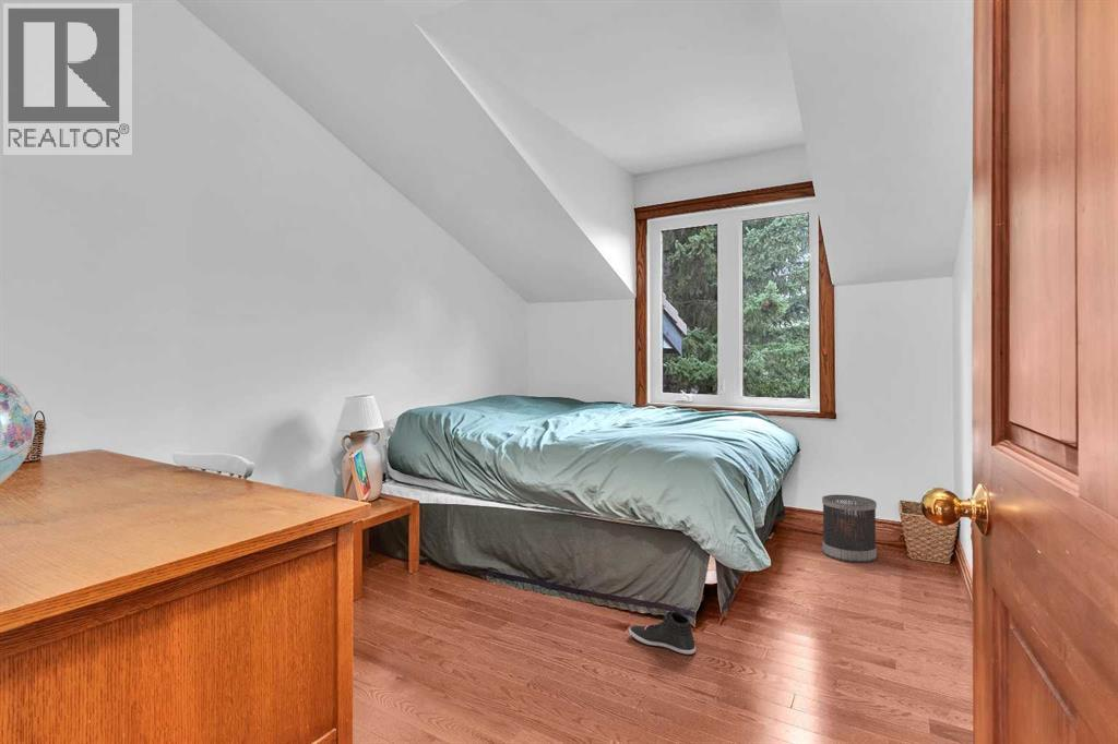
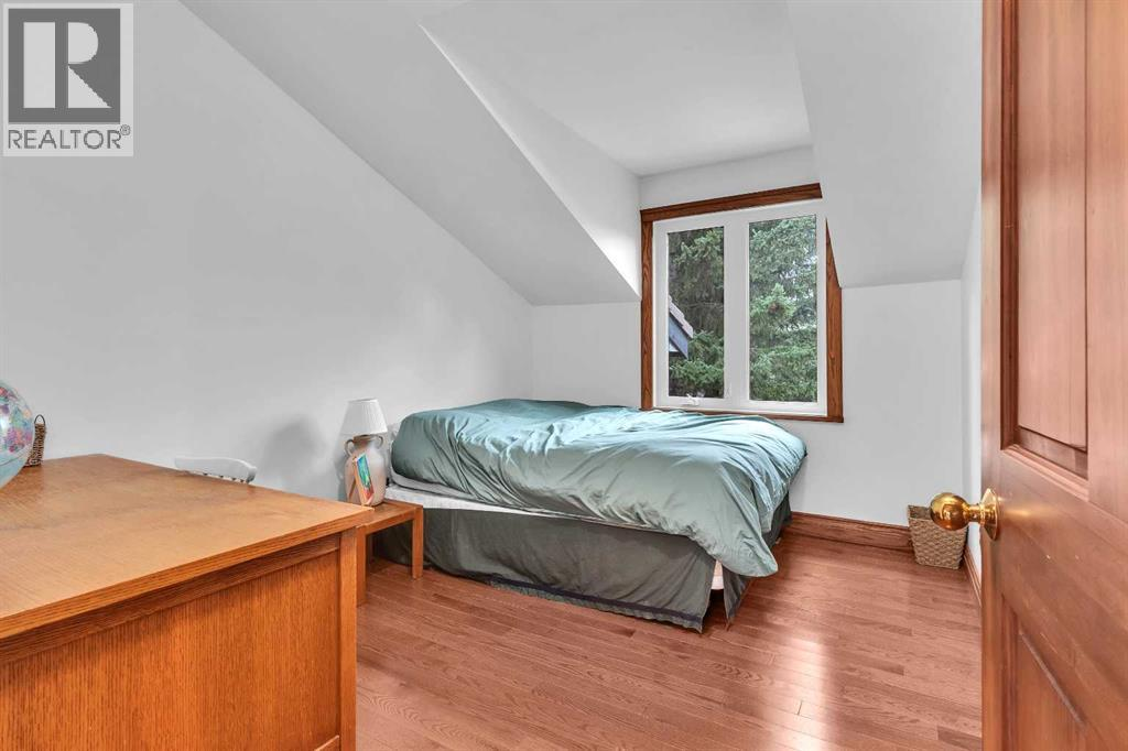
- sneaker [628,611,697,656]
- wastebasket [821,493,878,564]
